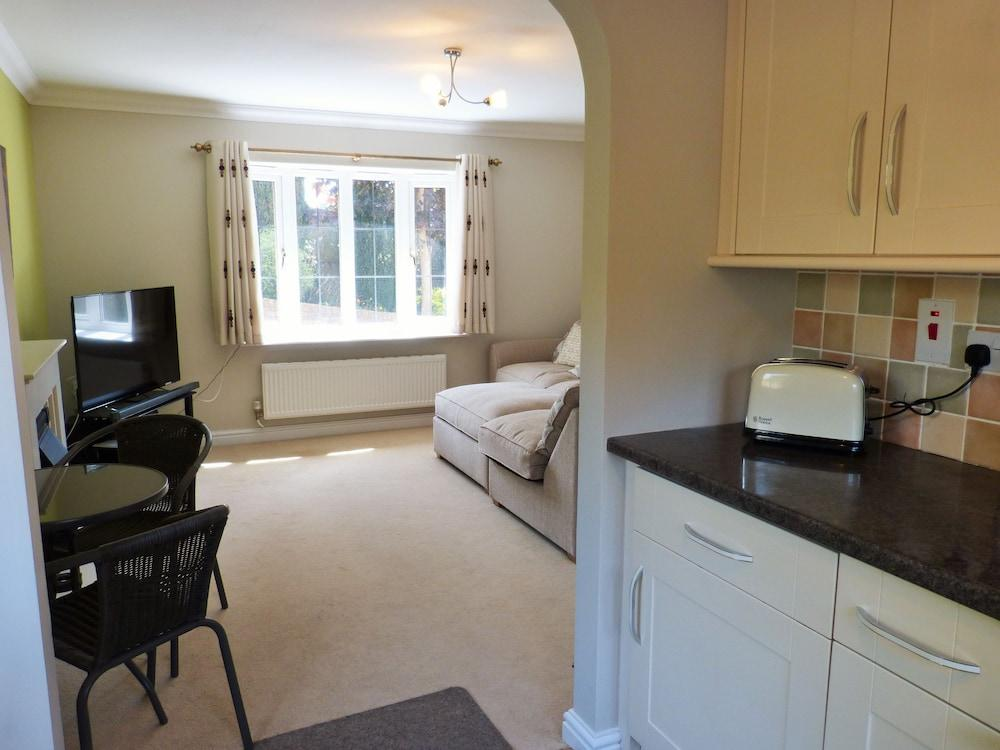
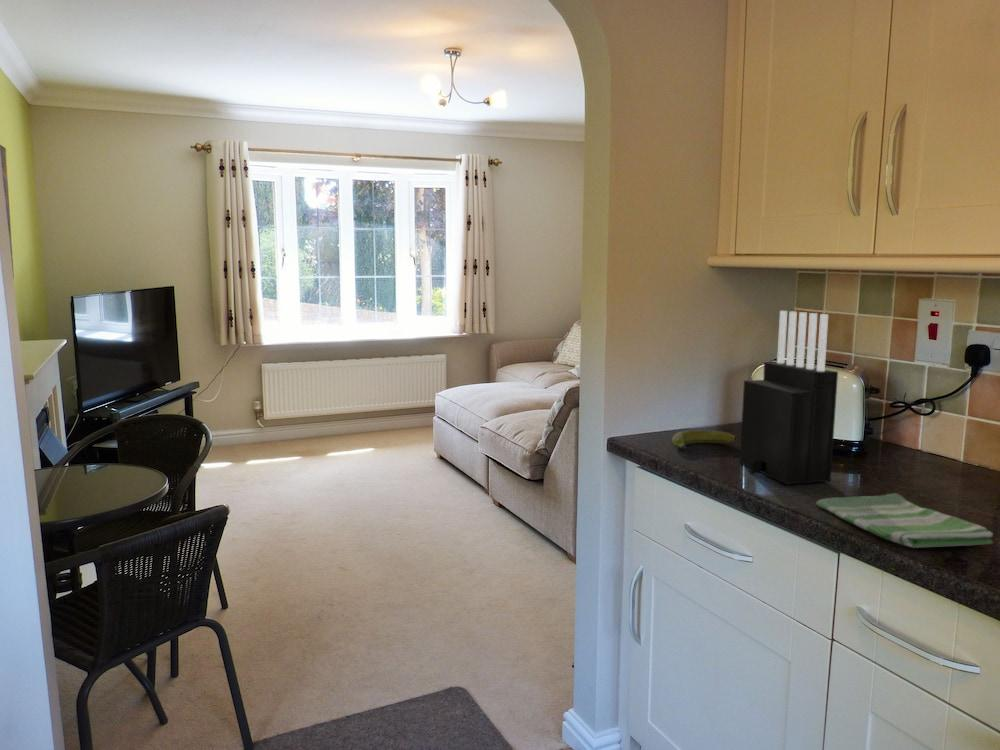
+ banana [671,429,737,451]
+ knife block [739,310,839,486]
+ dish towel [815,492,994,549]
